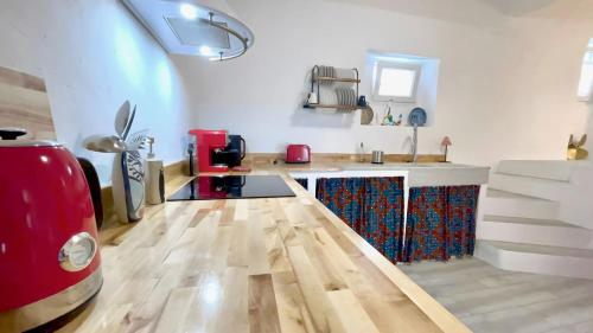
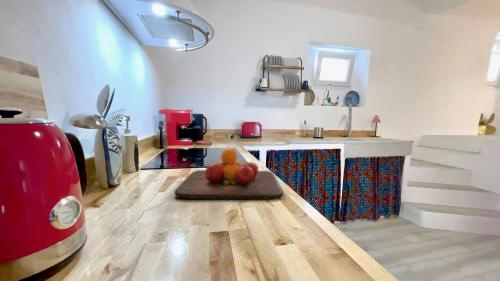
+ chopping board [174,148,284,201]
